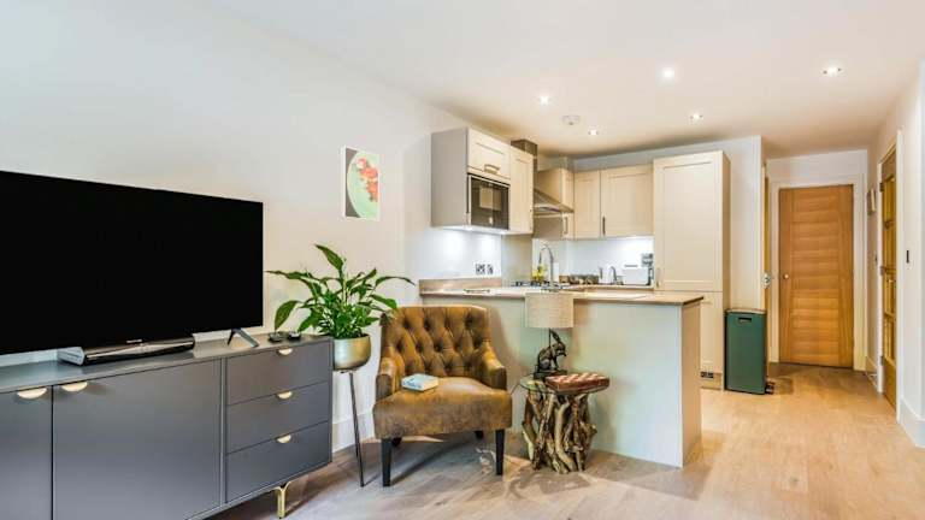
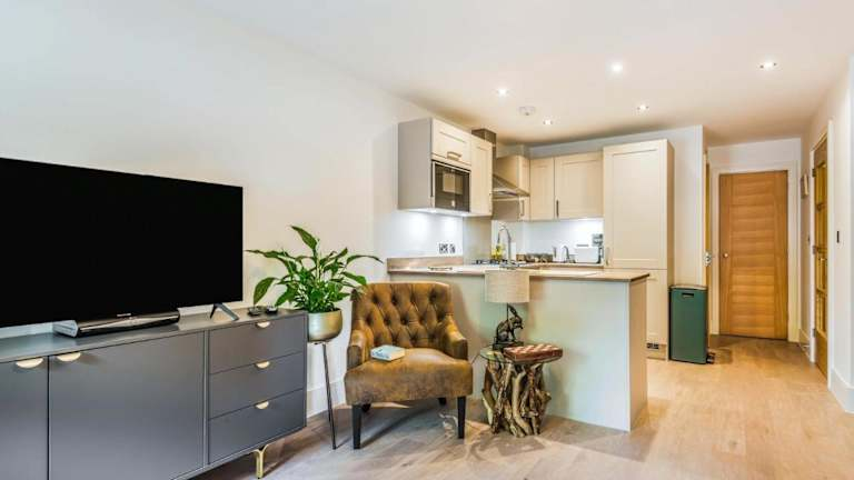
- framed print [340,146,381,223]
